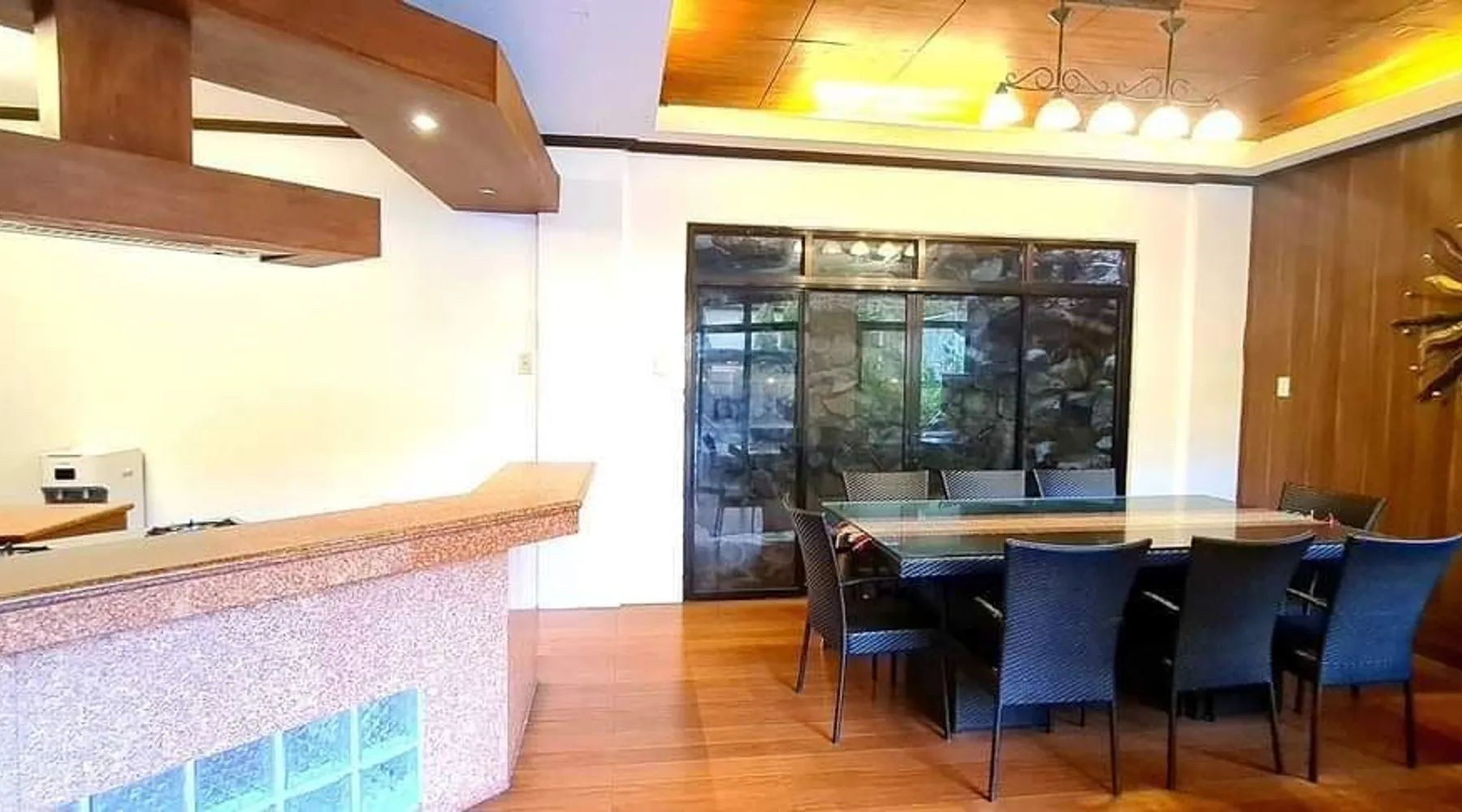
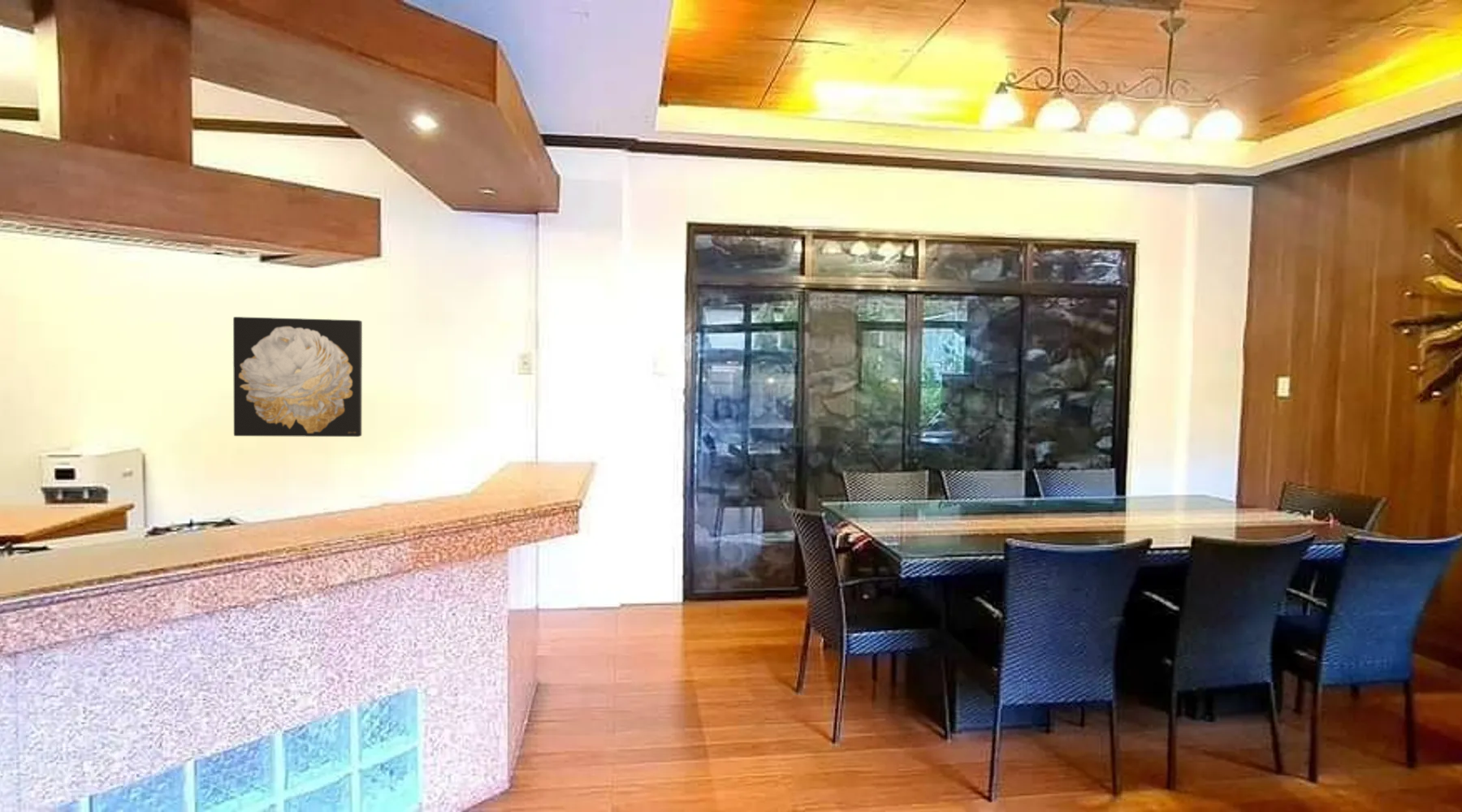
+ wall art [232,316,363,438]
